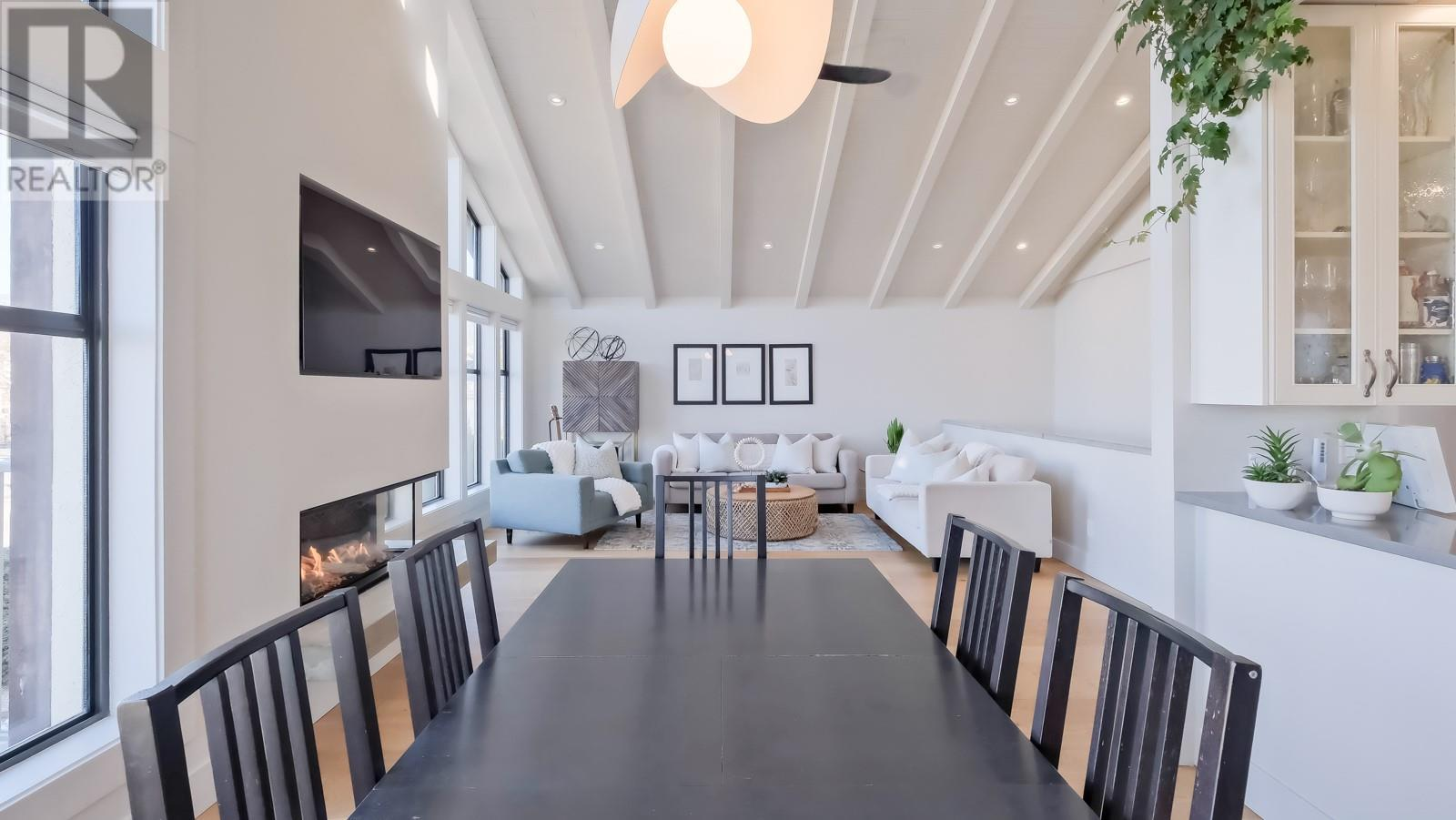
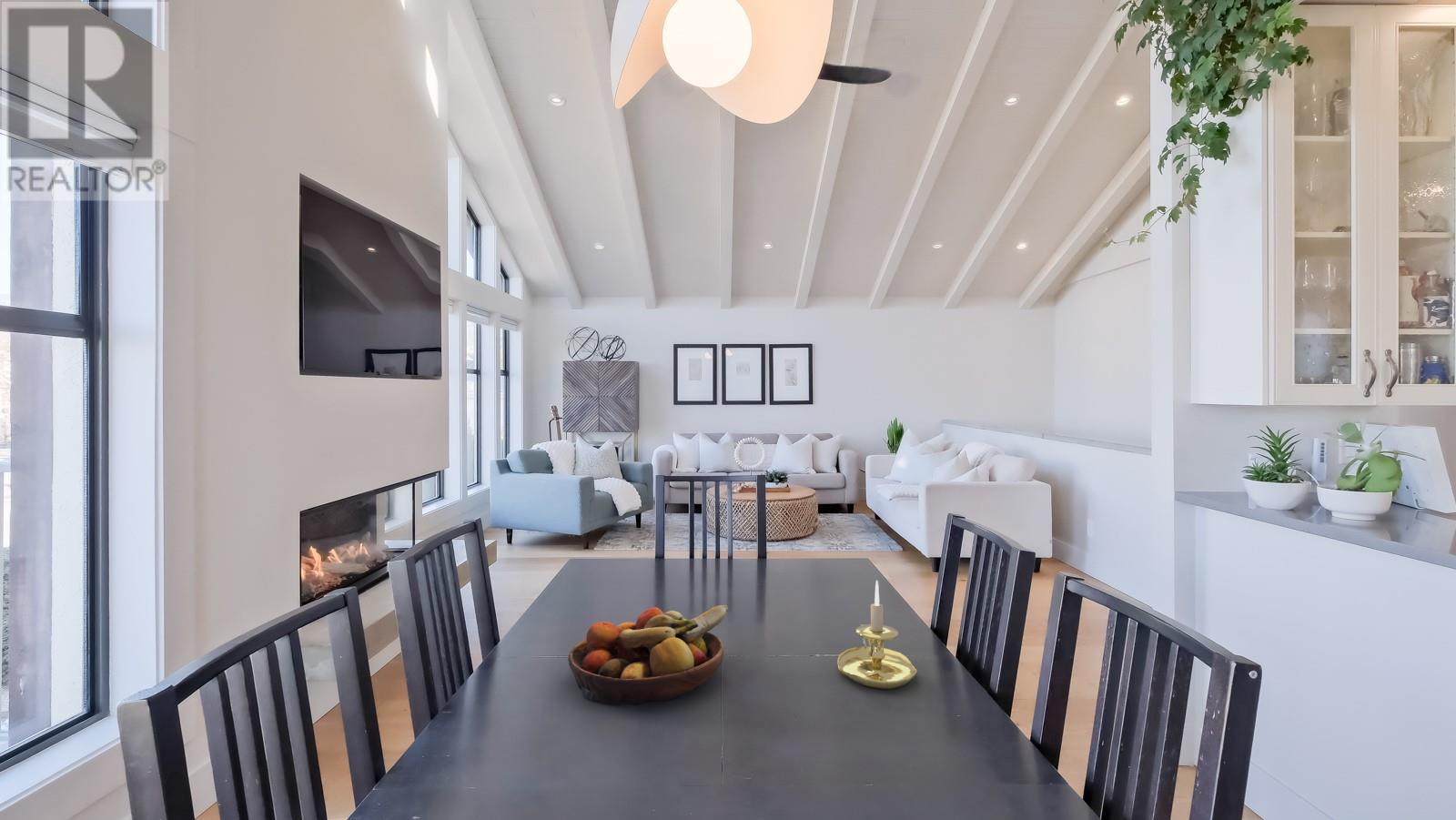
+ candle holder [837,580,918,690]
+ fruit bowl [567,604,730,705]
